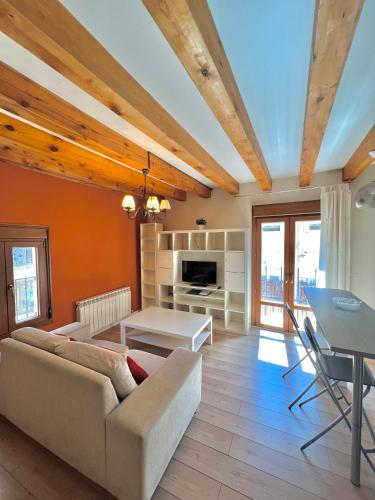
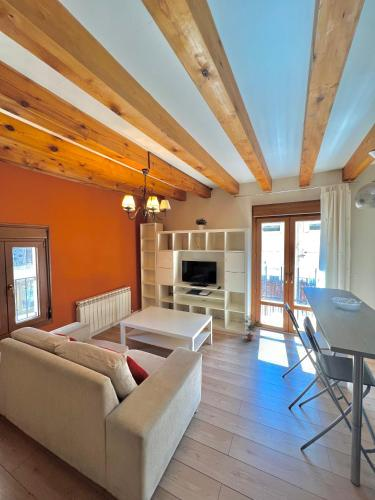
+ potted plant [238,314,262,341]
